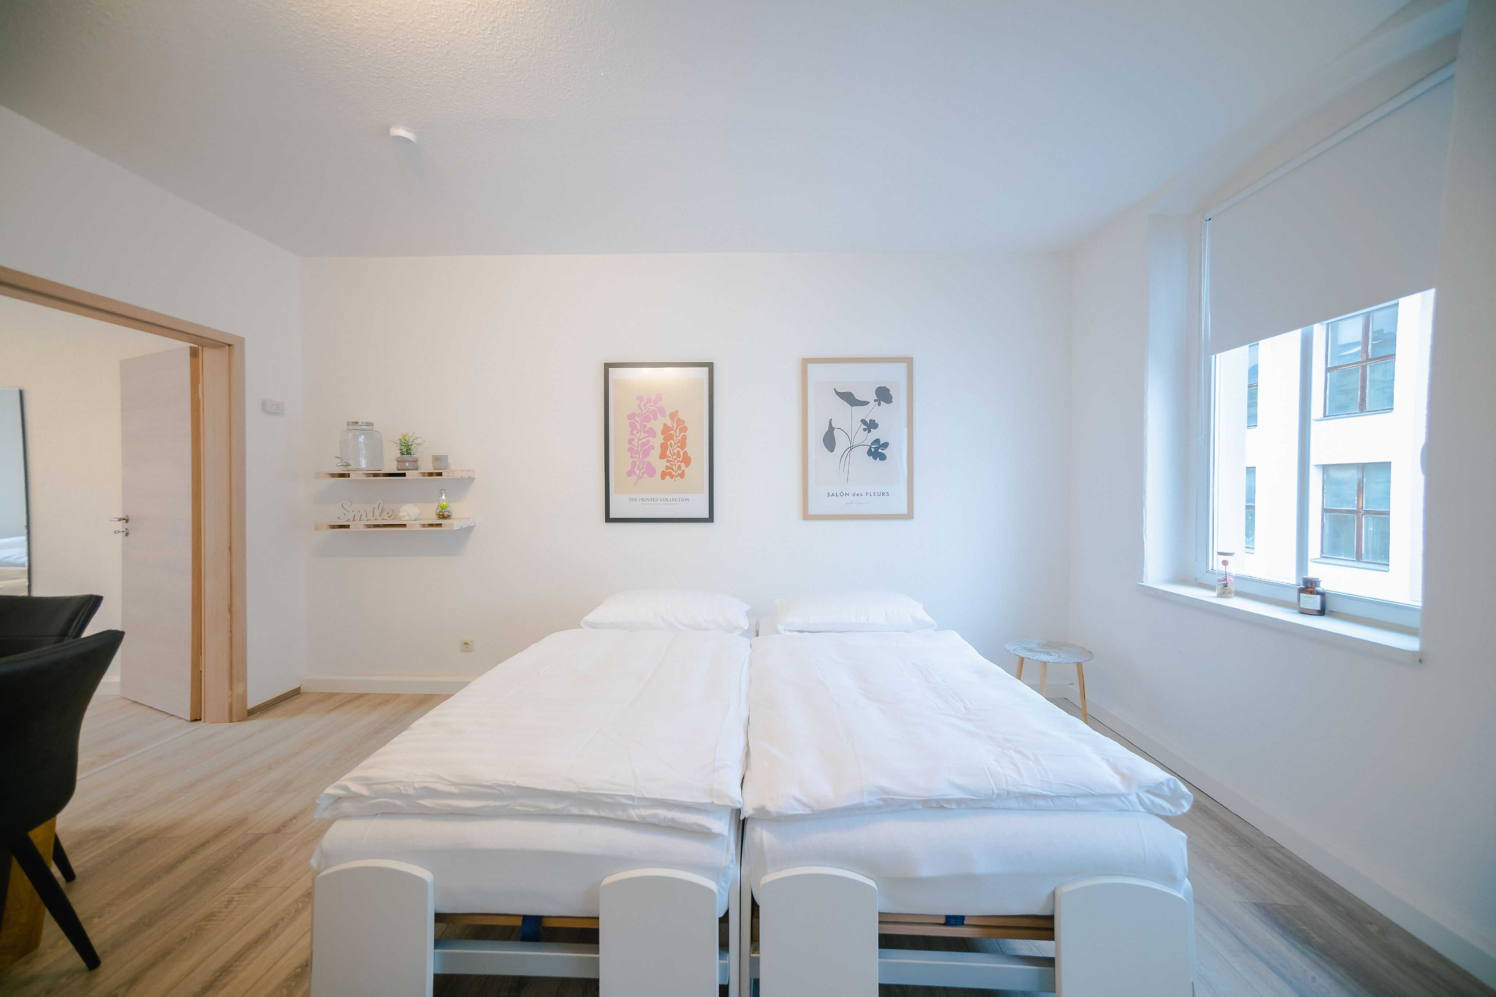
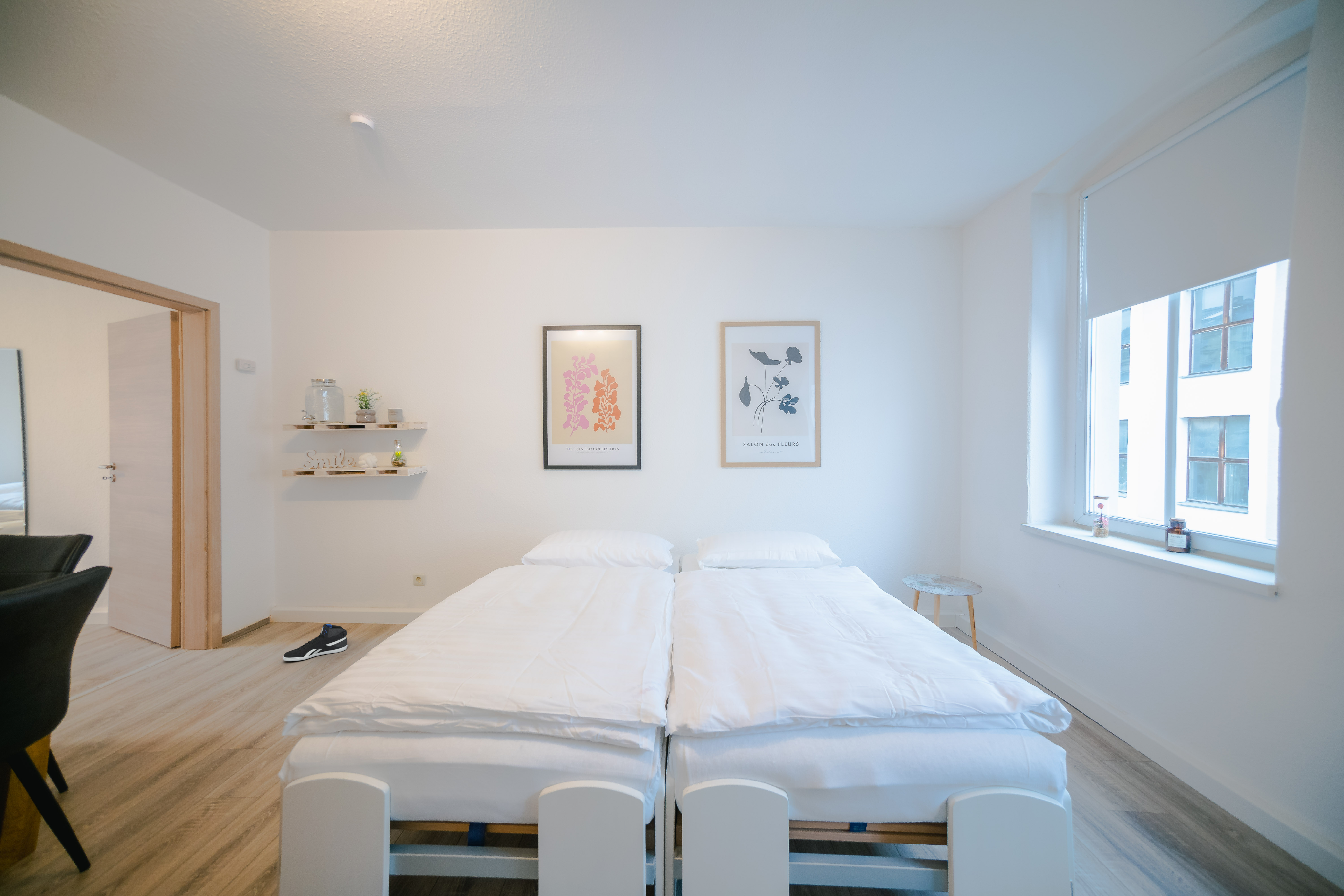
+ sneaker [283,624,348,662]
